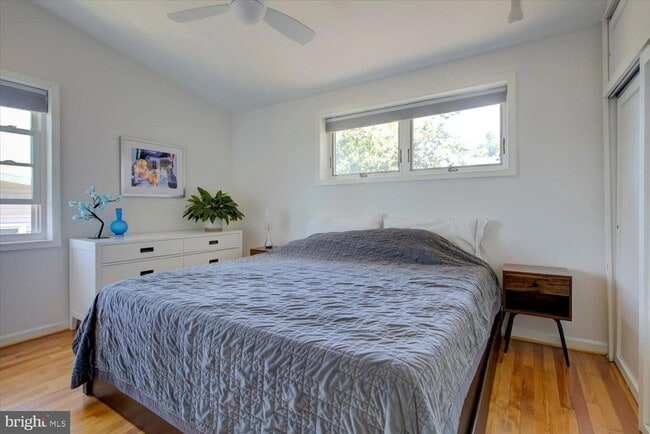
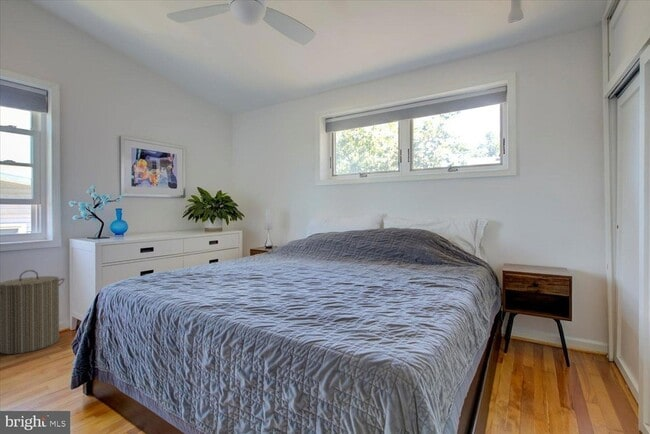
+ laundry hamper [0,269,65,355]
